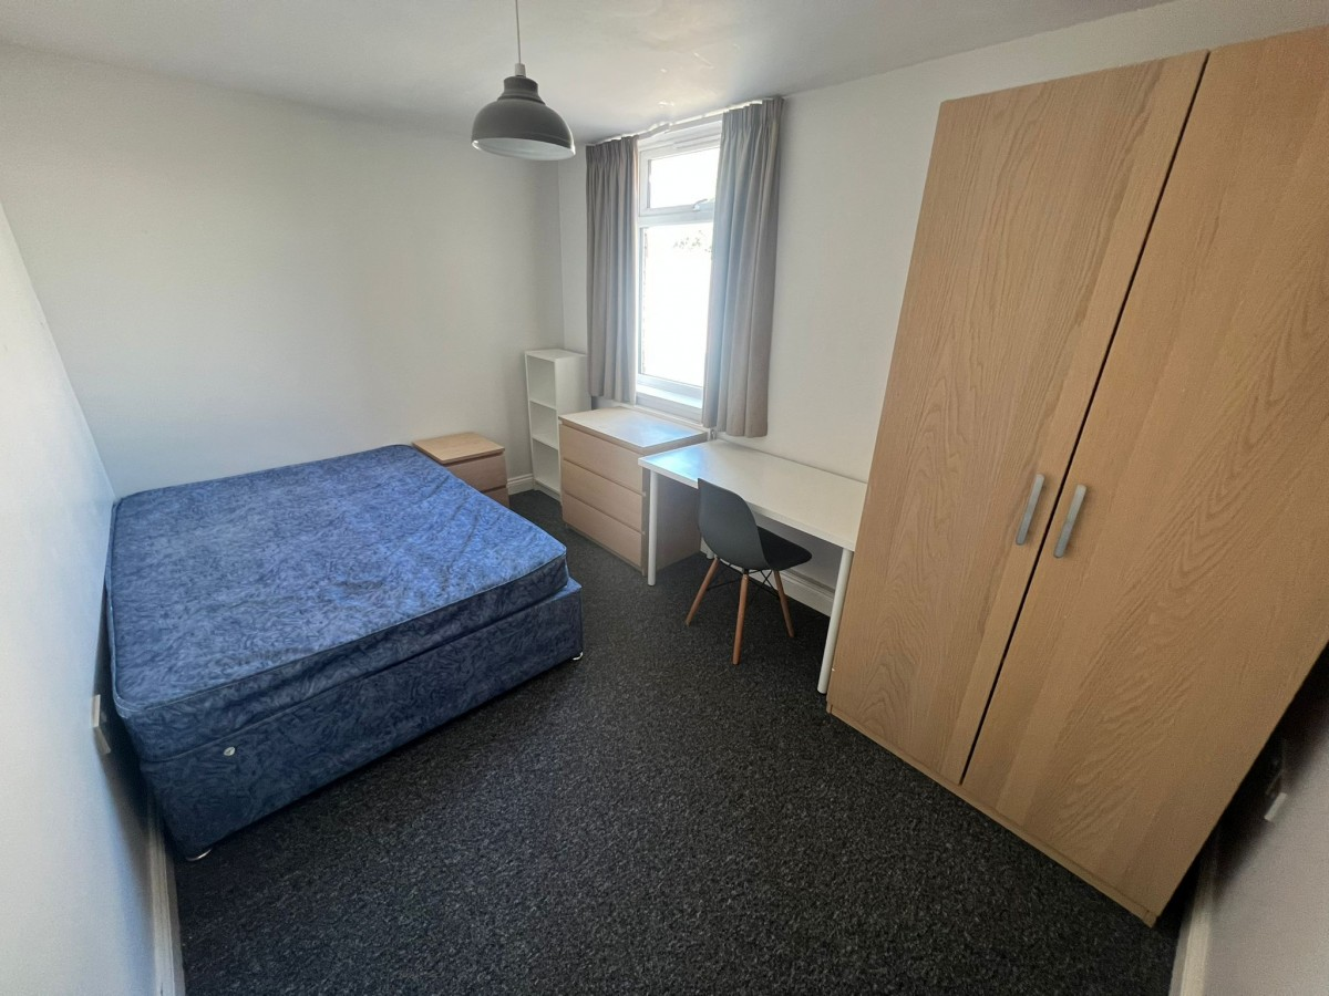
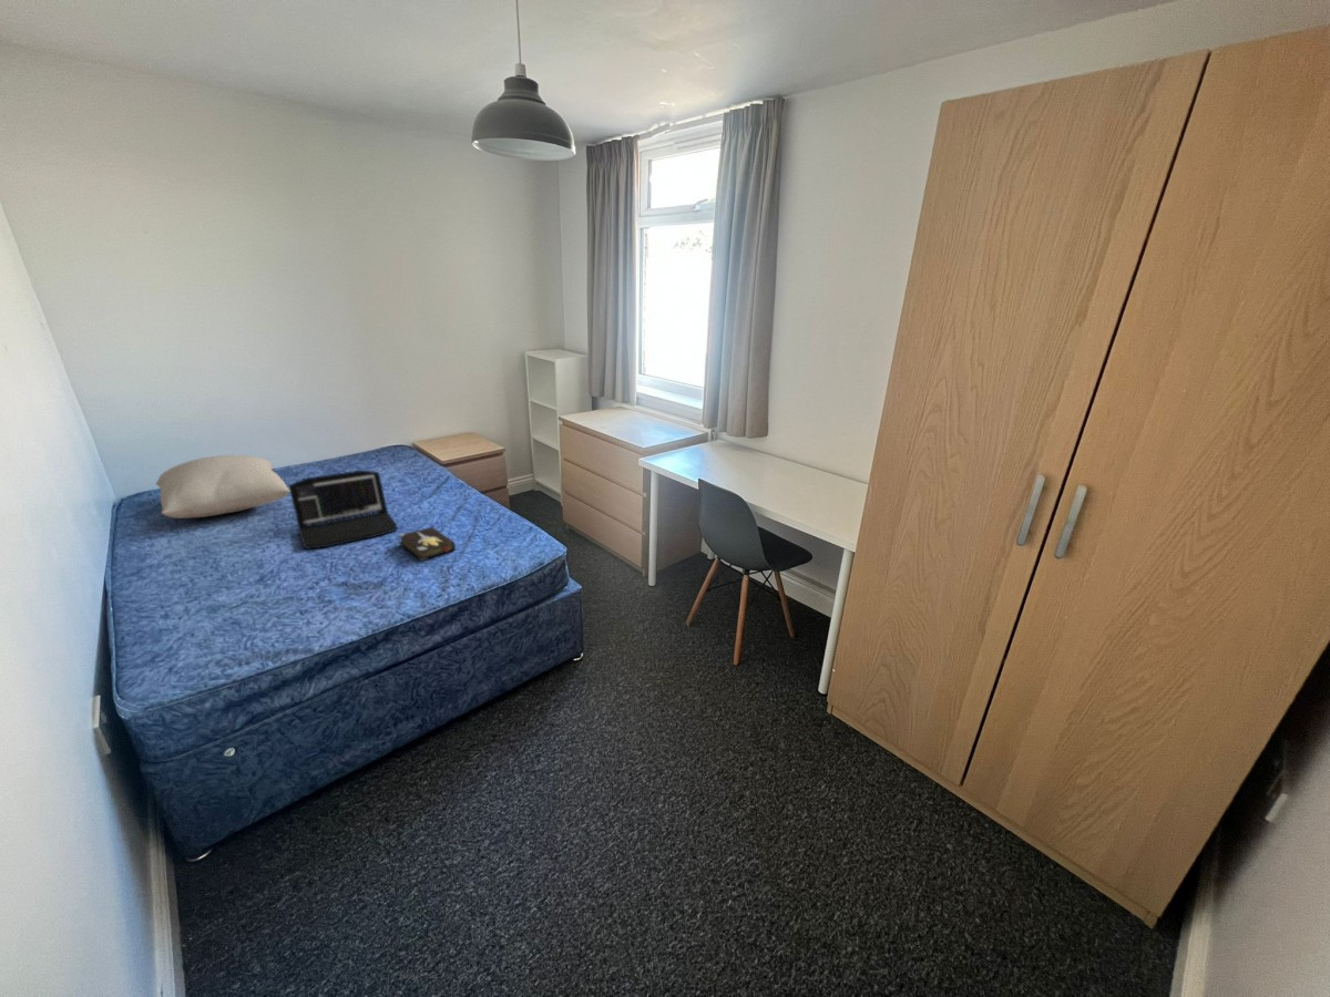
+ hardback book [398,526,457,562]
+ laptop [287,469,399,551]
+ pillow [155,454,290,520]
